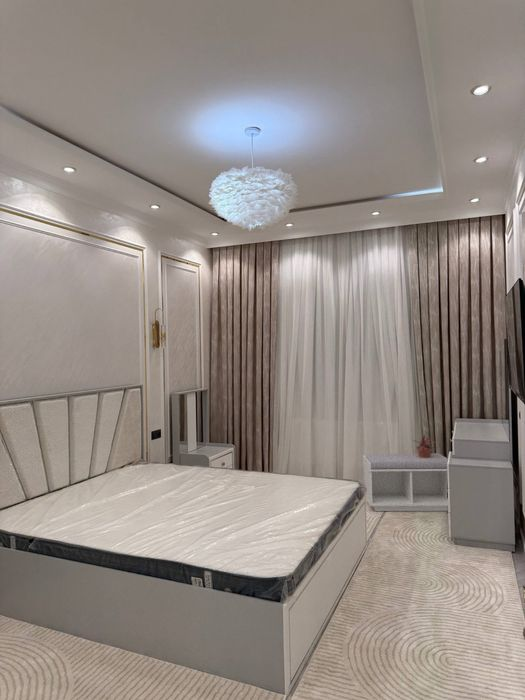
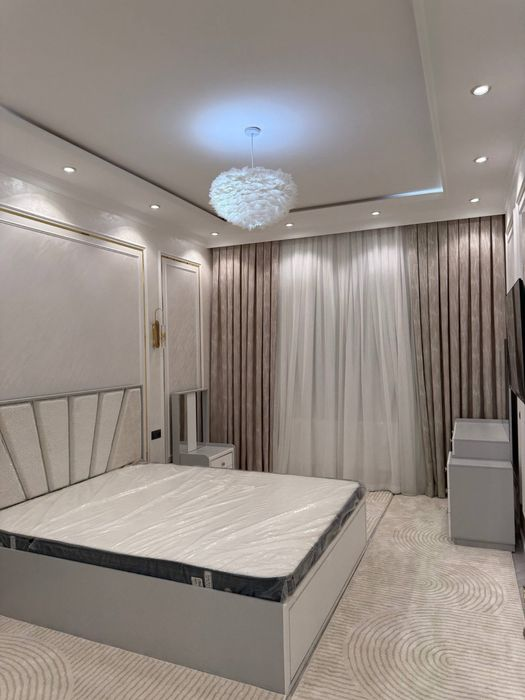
- bench [362,452,449,512]
- potted plant [411,434,437,458]
